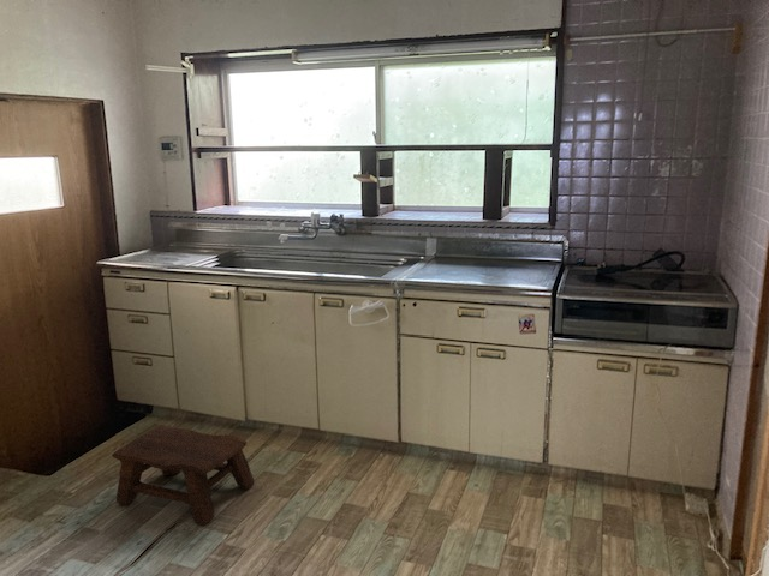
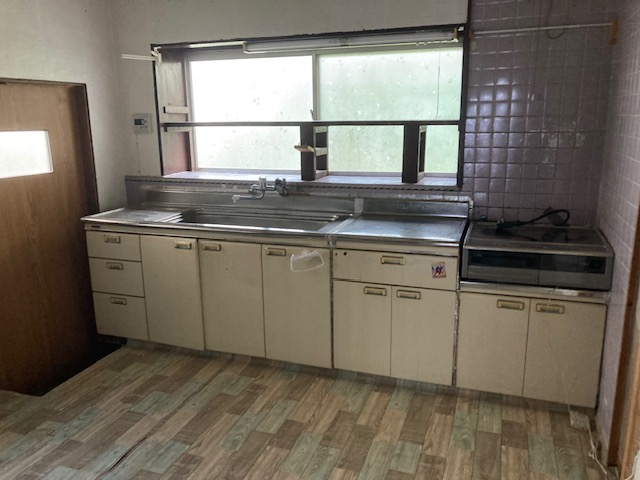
- stool [111,426,255,526]
